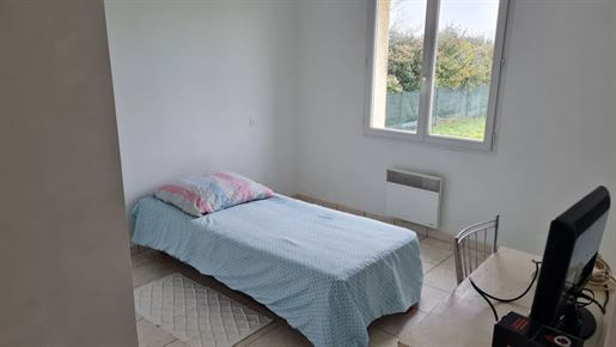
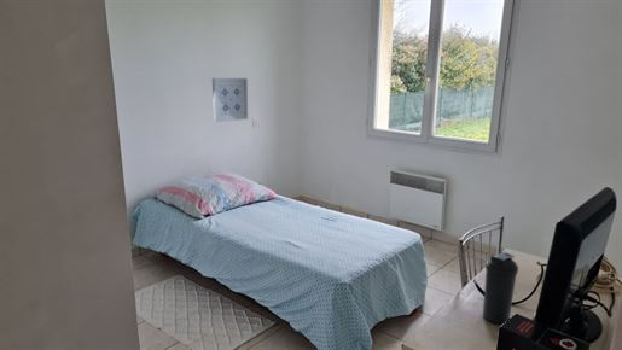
+ wall art [211,77,249,123]
+ water bottle [482,251,519,325]
